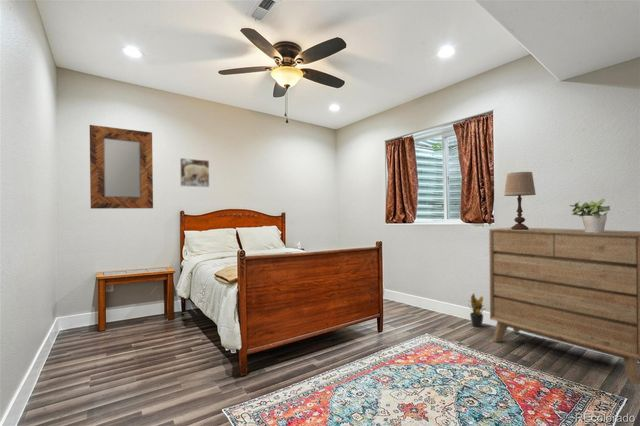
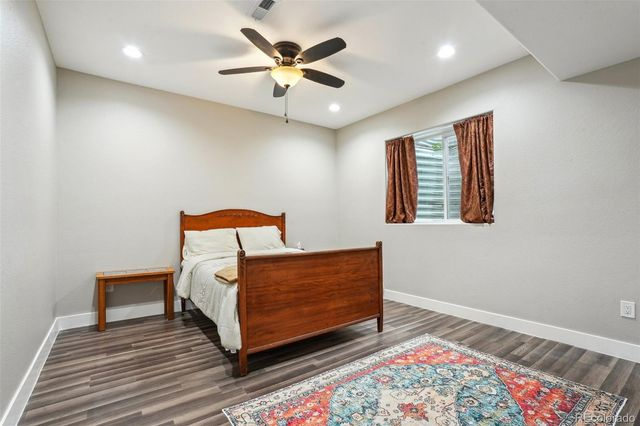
- potted plant [467,292,488,328]
- table lamp [503,171,537,230]
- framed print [179,157,210,188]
- dresser [488,226,640,385]
- potted plant [568,198,611,233]
- home mirror [89,124,154,210]
